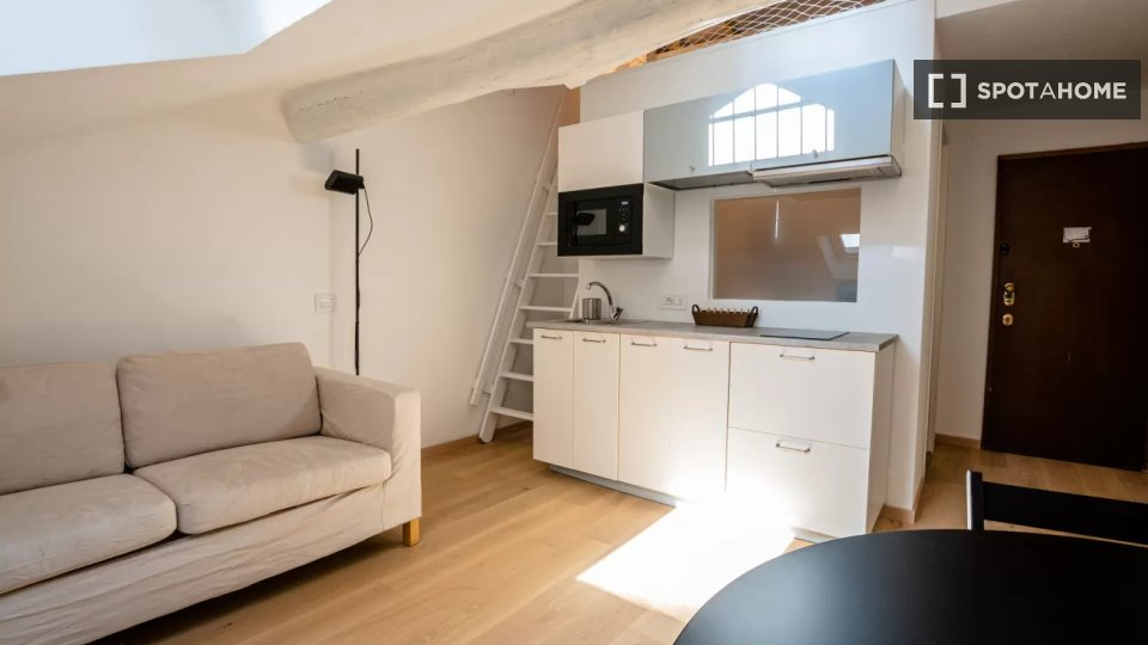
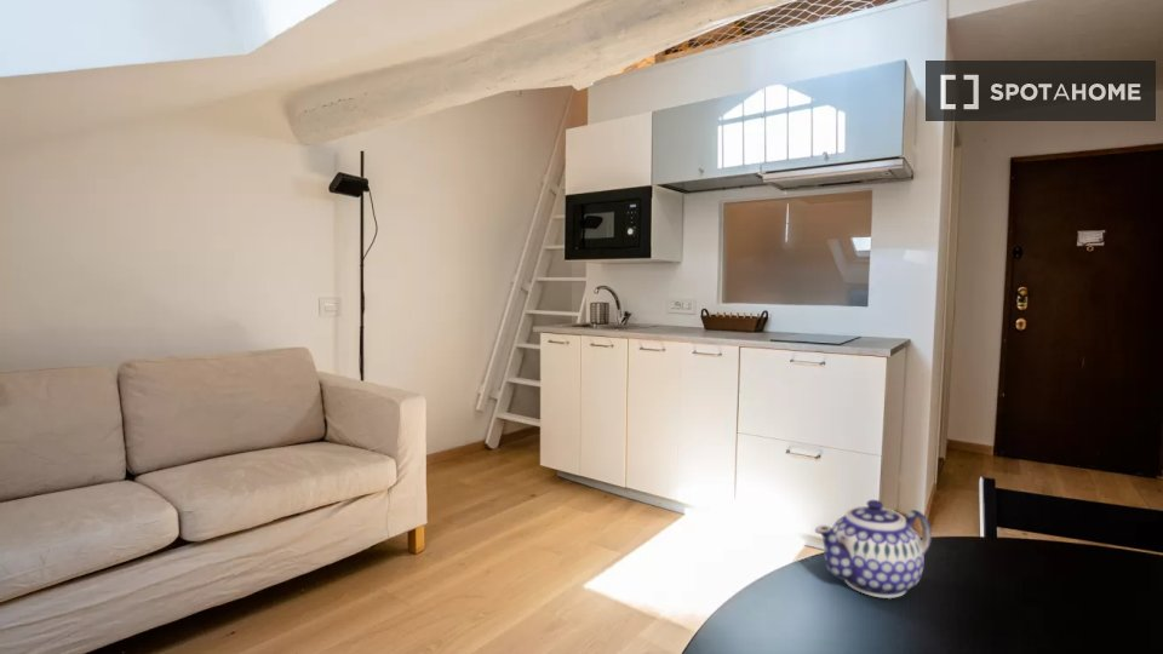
+ teapot [814,499,933,600]
